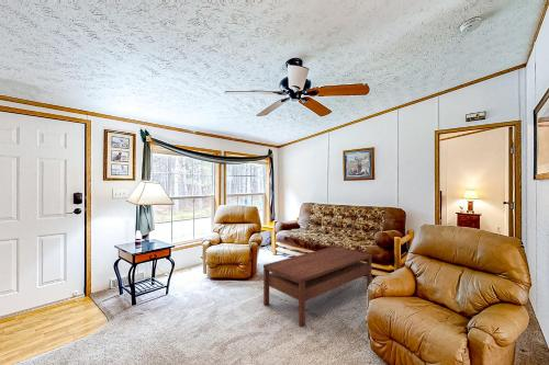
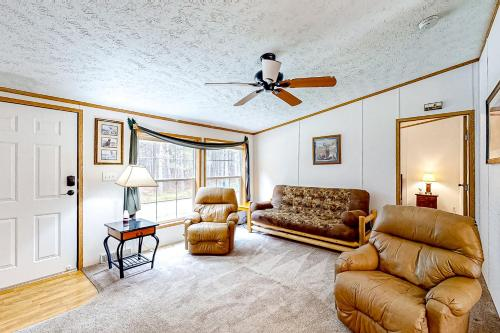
- coffee table [262,246,373,328]
